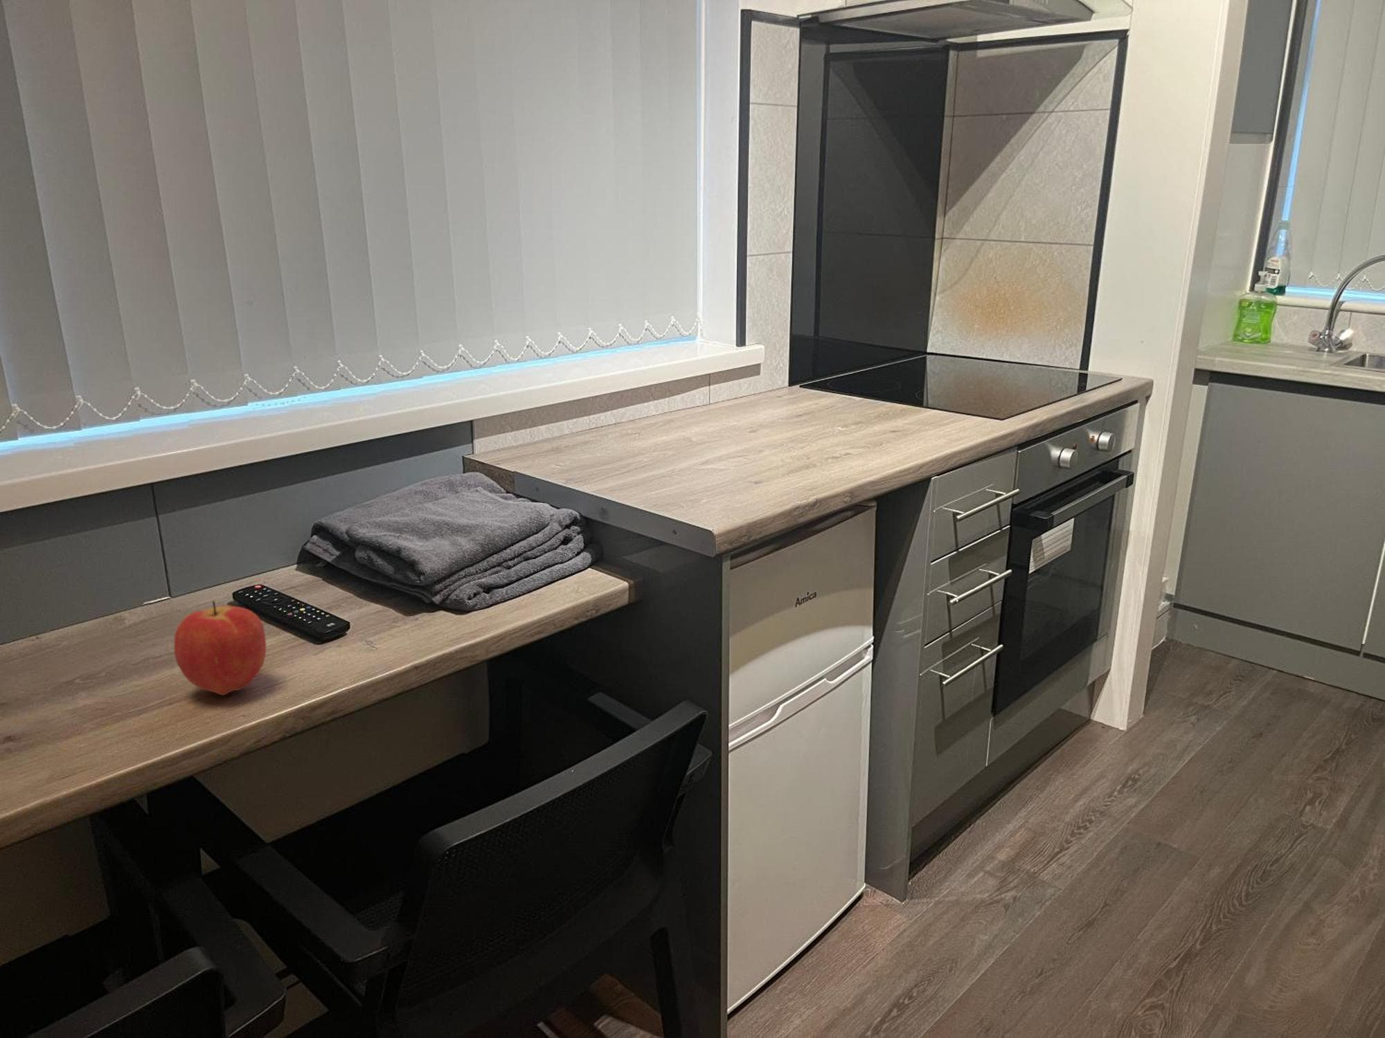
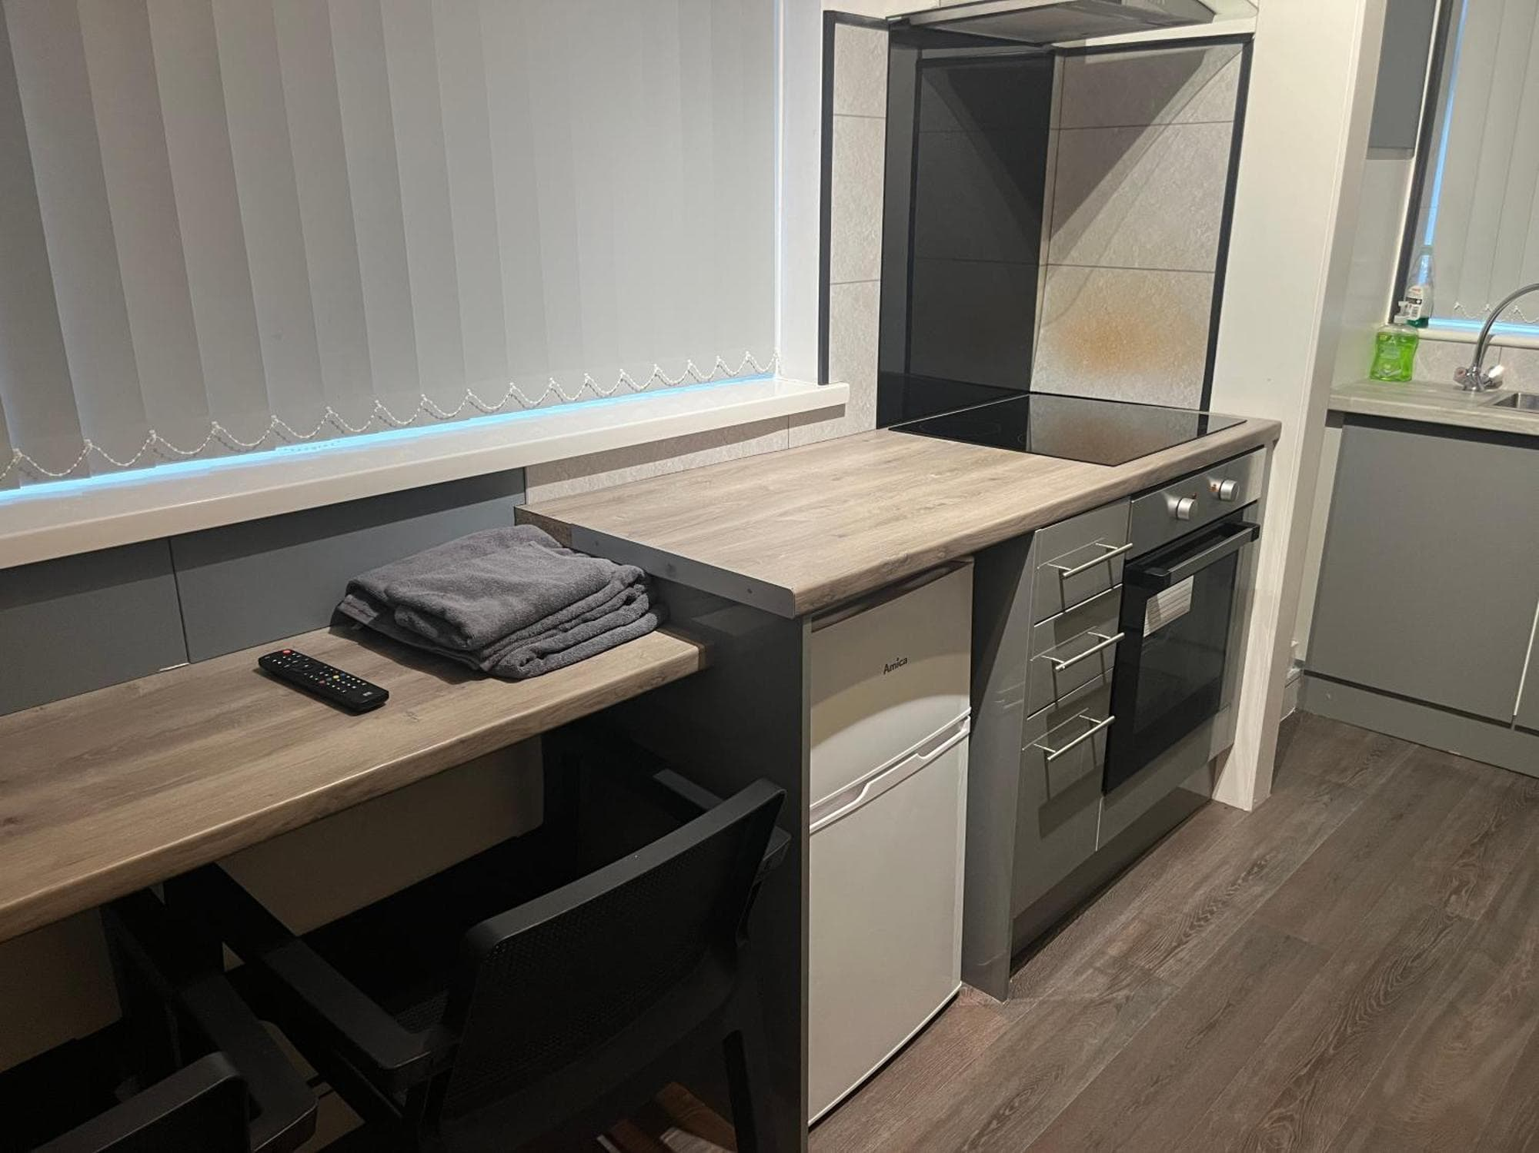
- apple [173,601,266,696]
